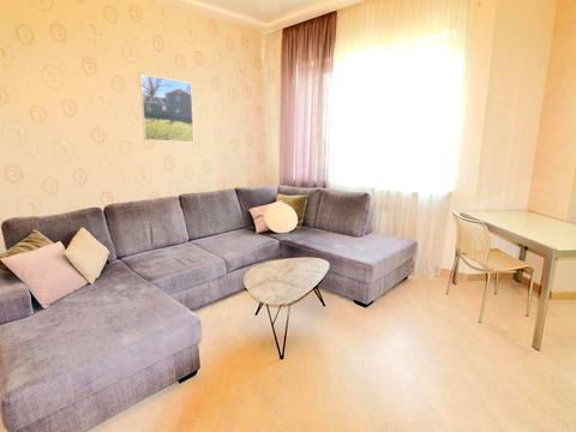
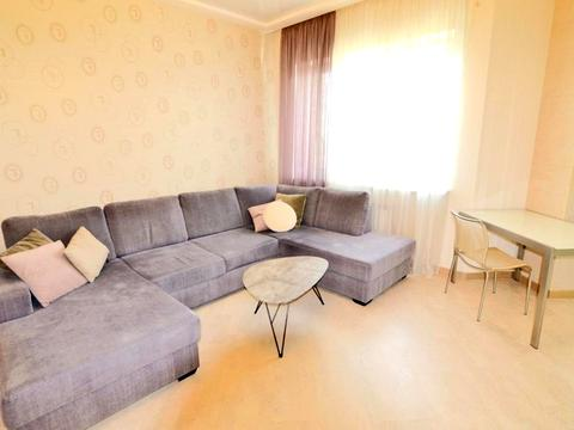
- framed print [138,73,196,143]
